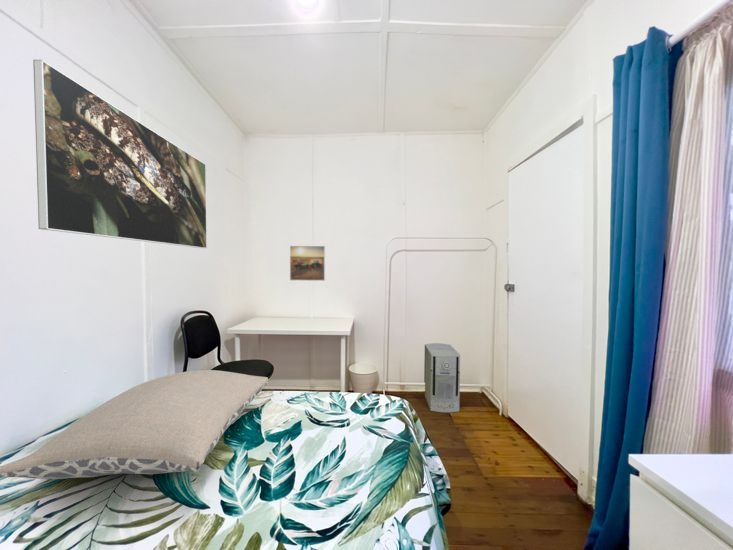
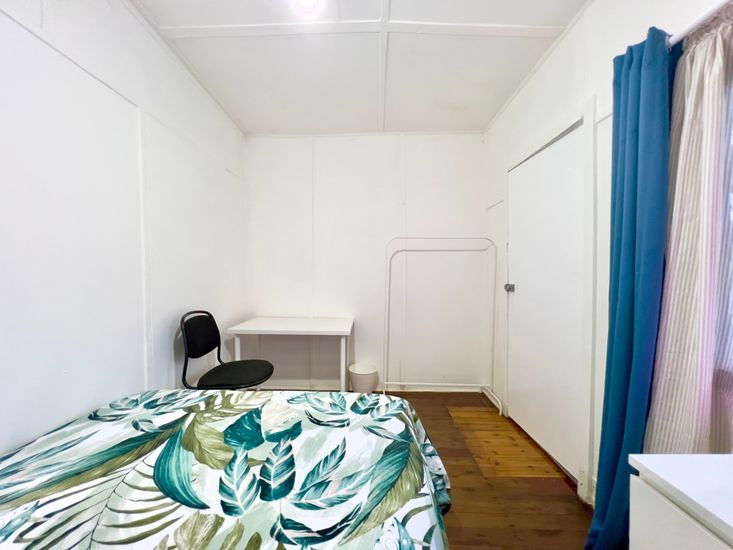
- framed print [289,245,326,282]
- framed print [32,59,208,249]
- air purifier [423,342,461,413]
- pillow [0,369,269,480]
